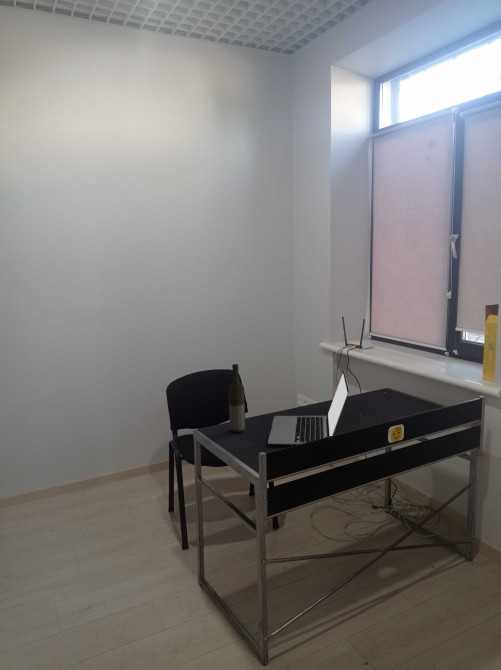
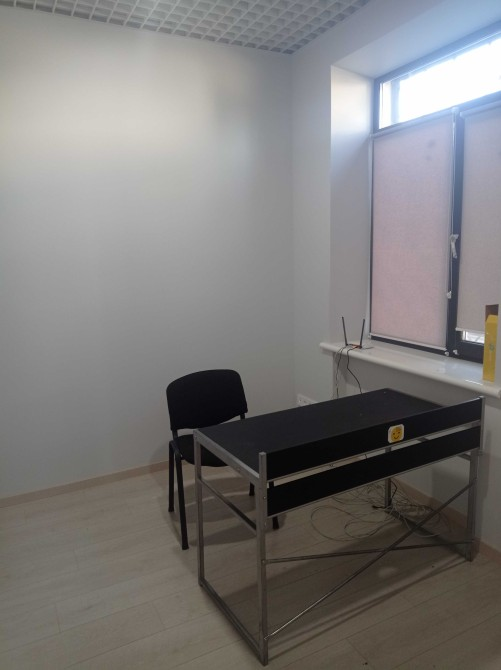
- laptop [267,369,350,446]
- bottle [227,363,246,433]
